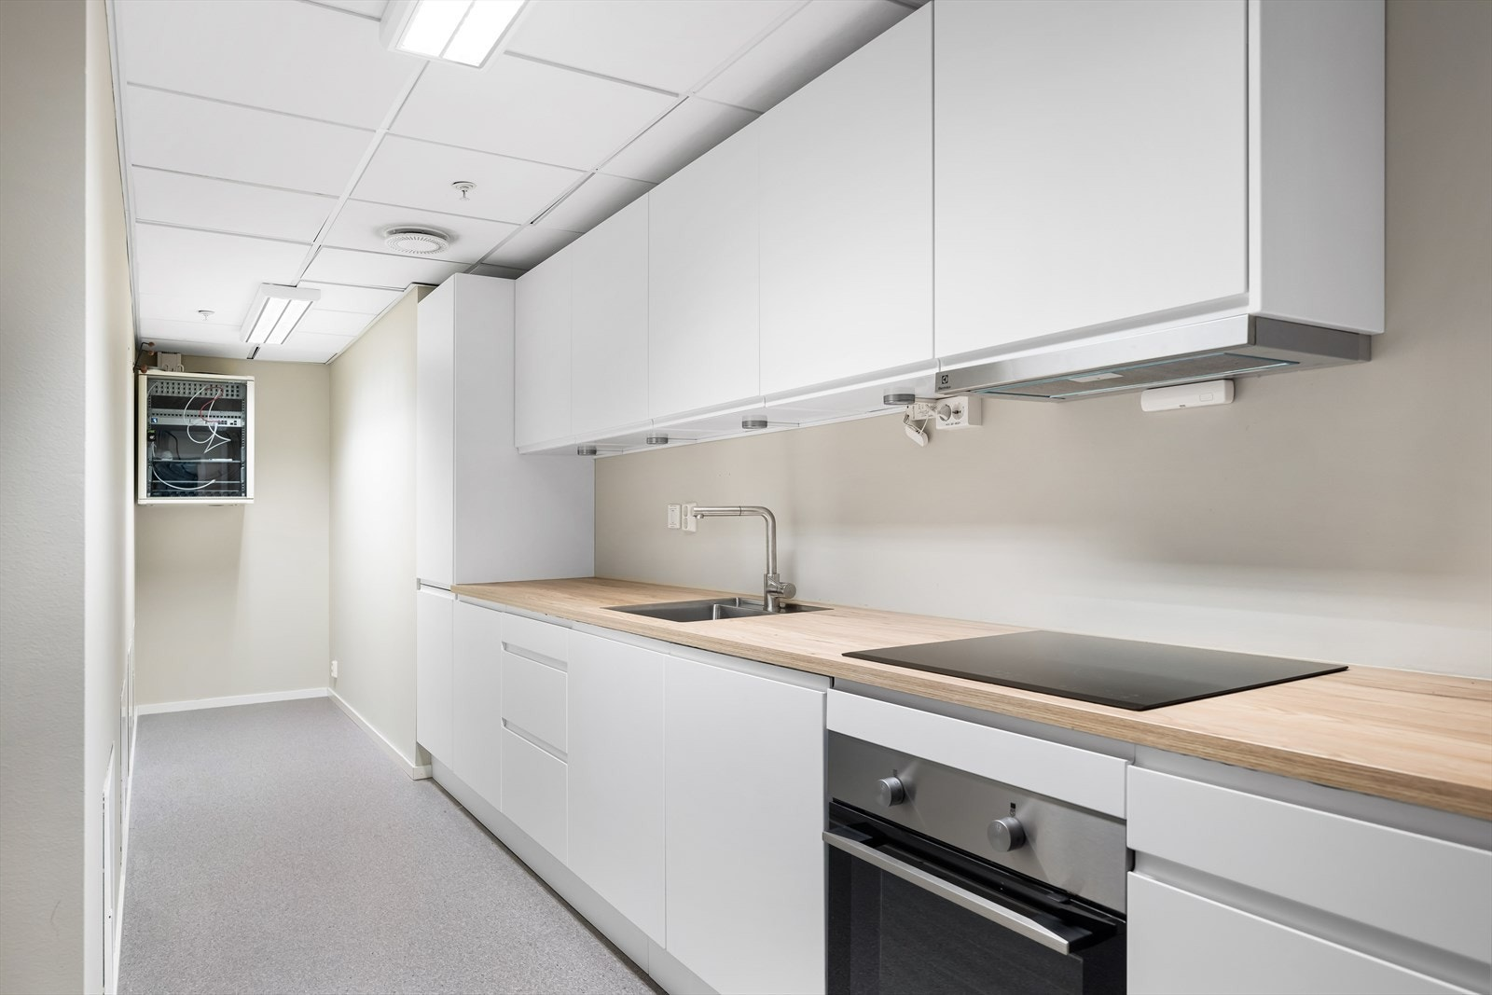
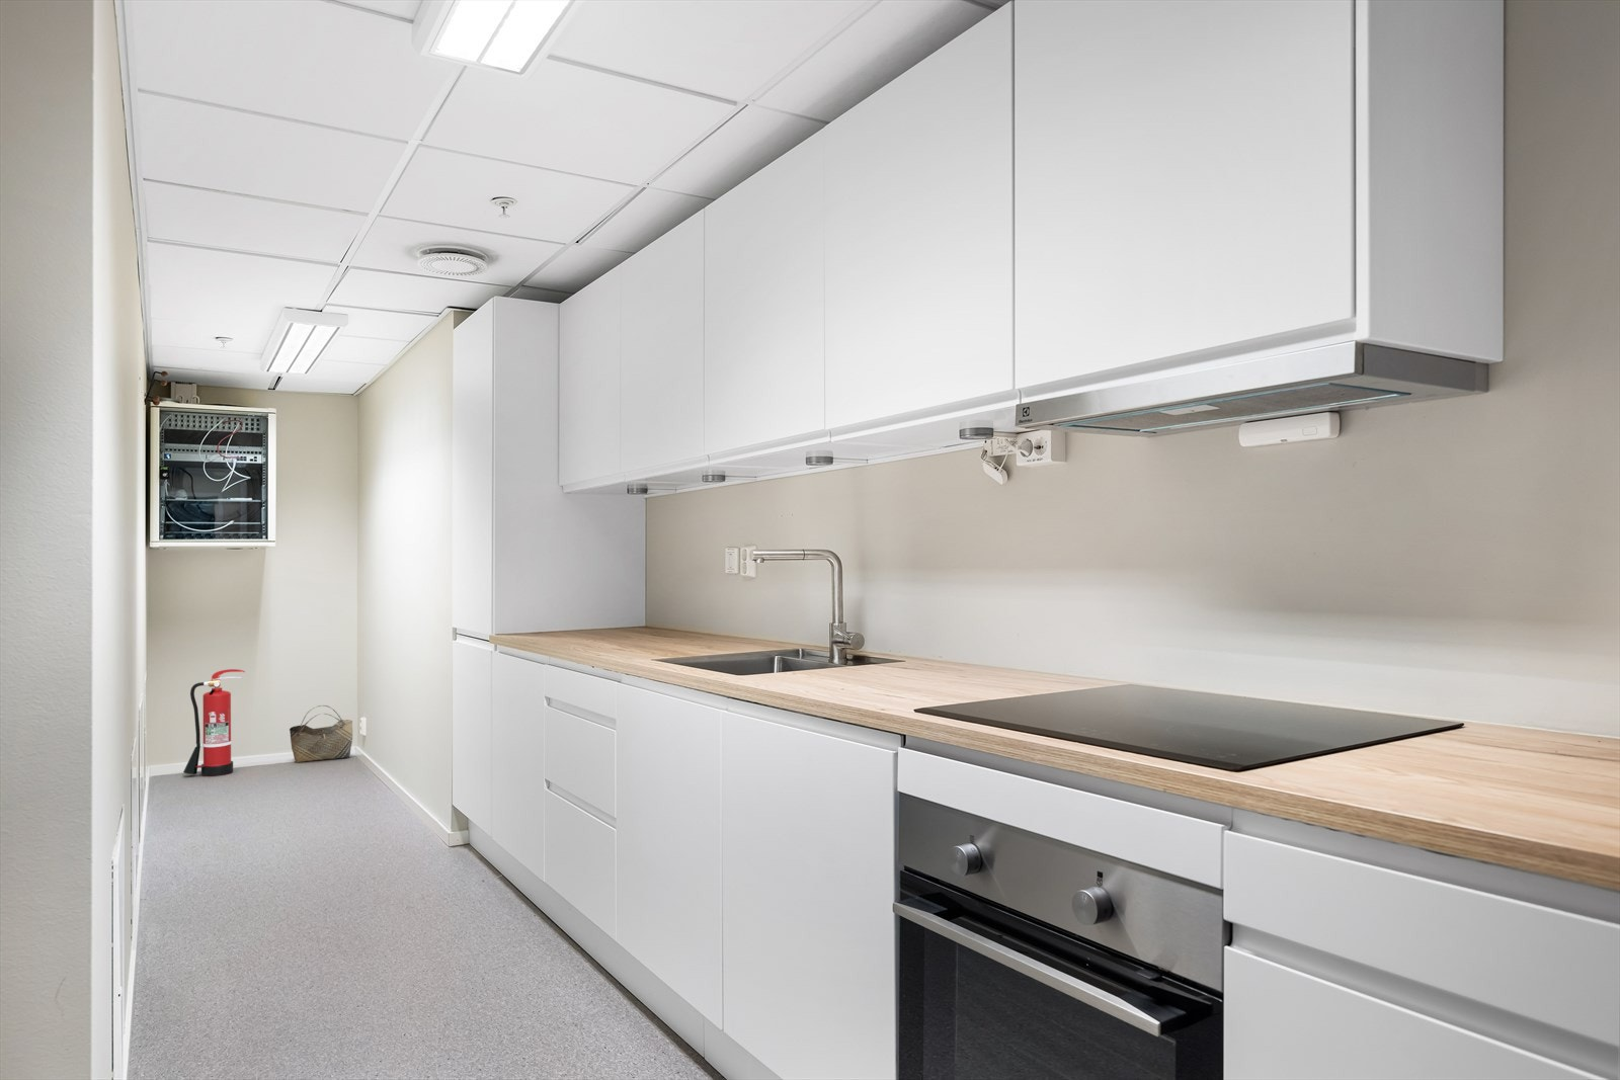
+ fire extinguisher [182,668,246,777]
+ basket [288,704,353,763]
